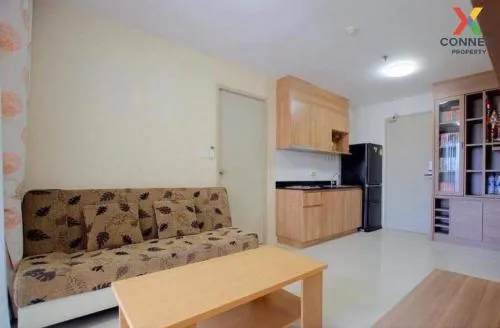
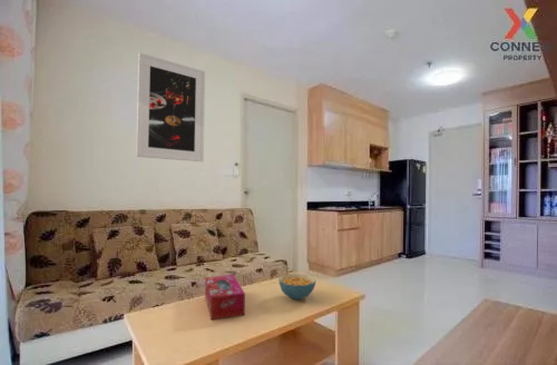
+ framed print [135,51,206,162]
+ cereal bowl [277,273,316,300]
+ tissue box [204,274,246,320]
